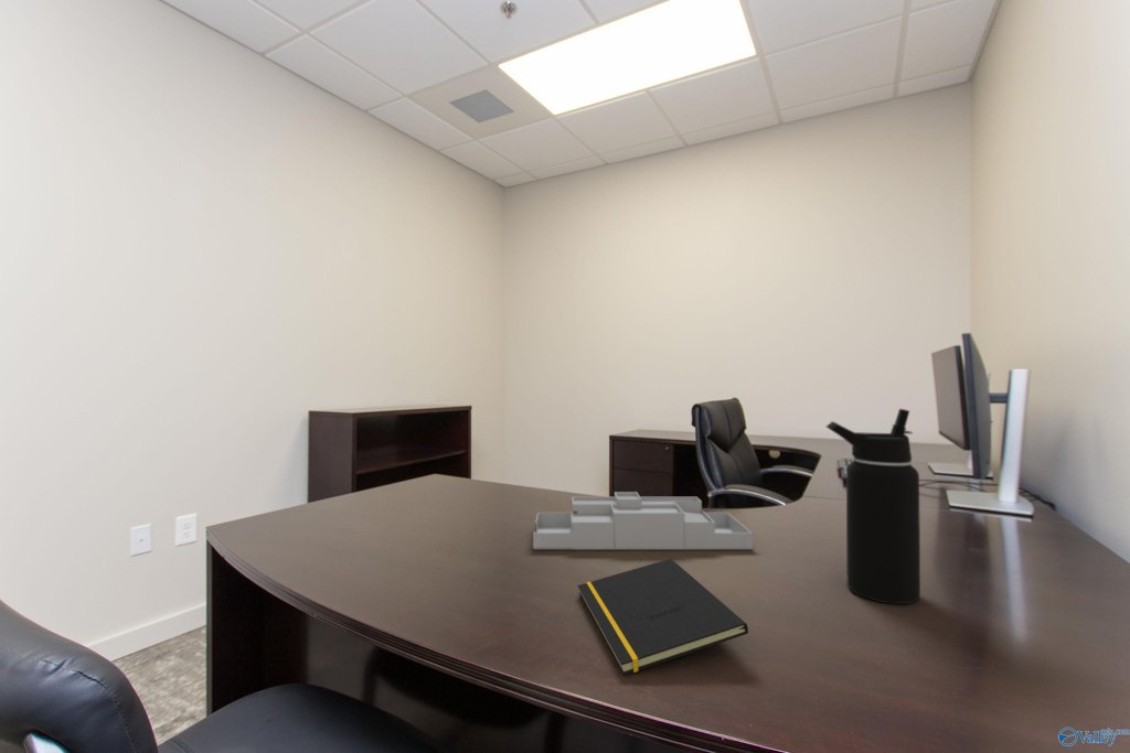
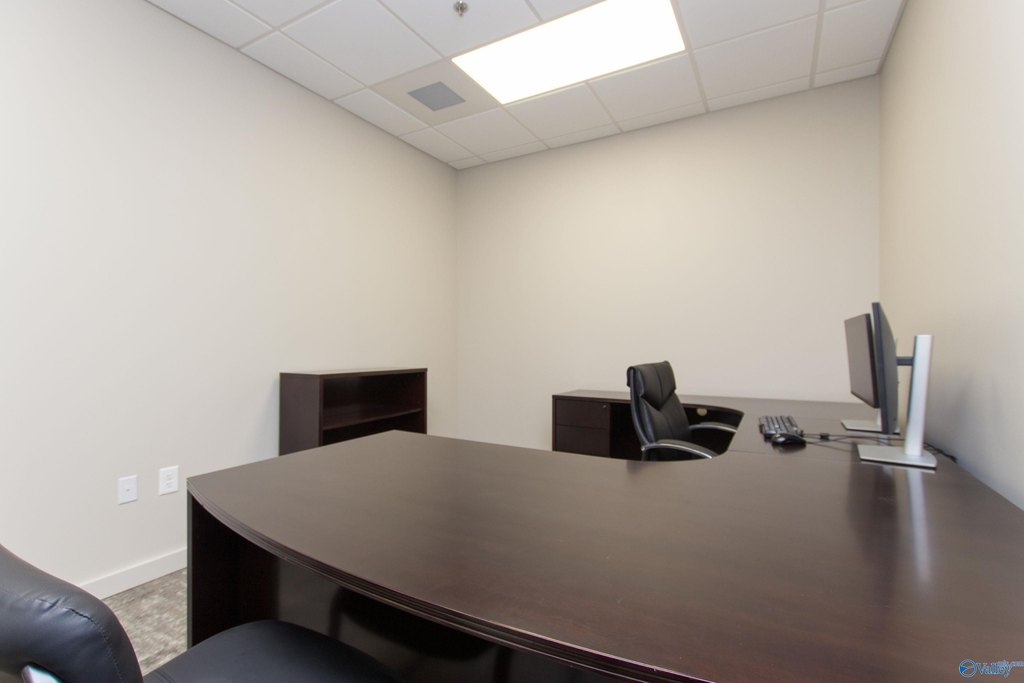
- desk organizer [532,491,754,550]
- notepad [577,558,749,676]
- water bottle [825,408,921,605]
